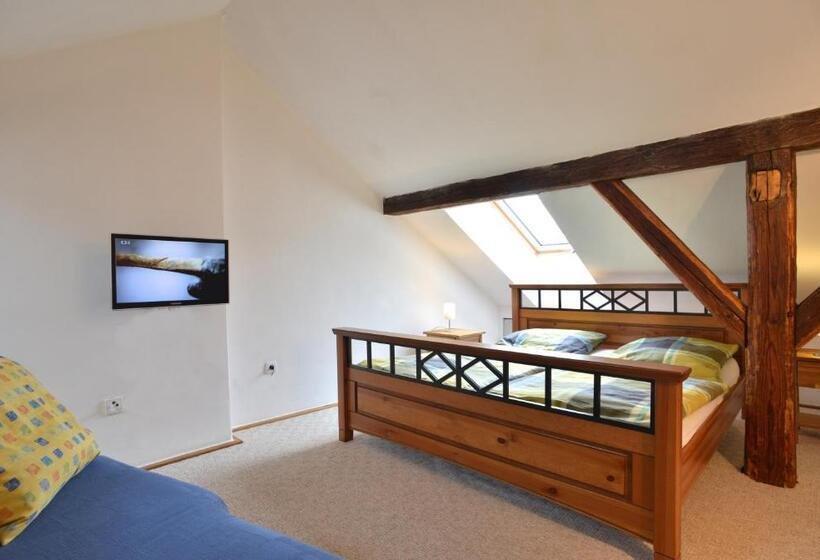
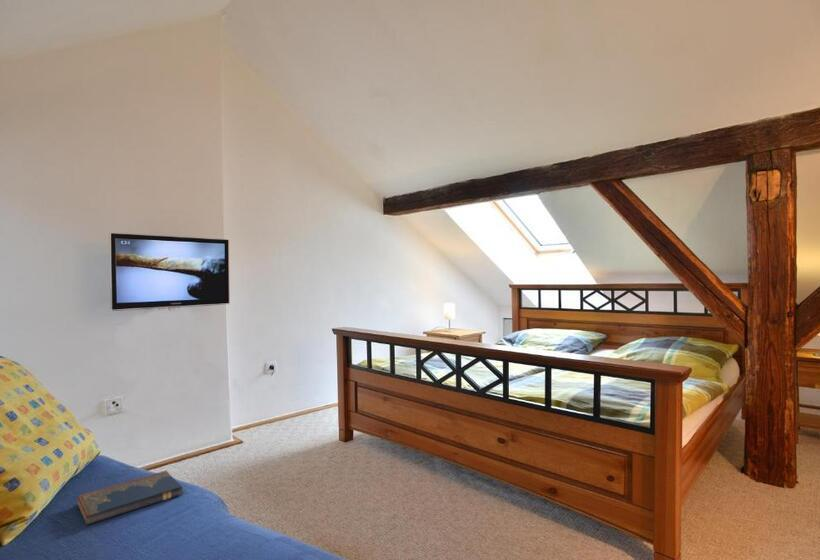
+ hardcover book [76,470,183,526]
